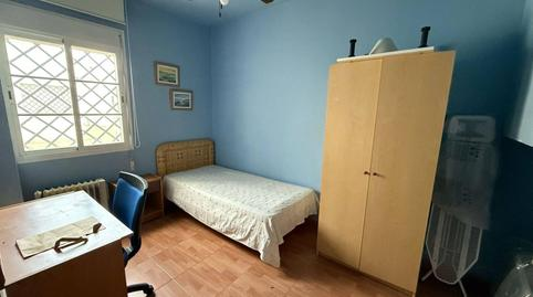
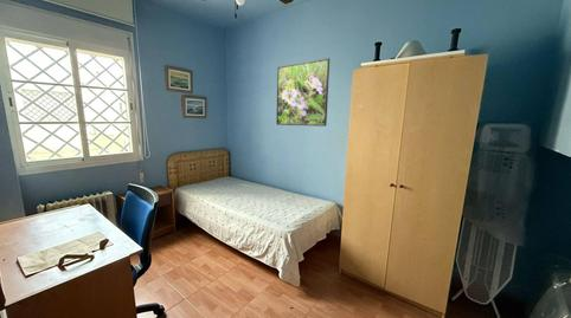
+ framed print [275,57,331,128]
